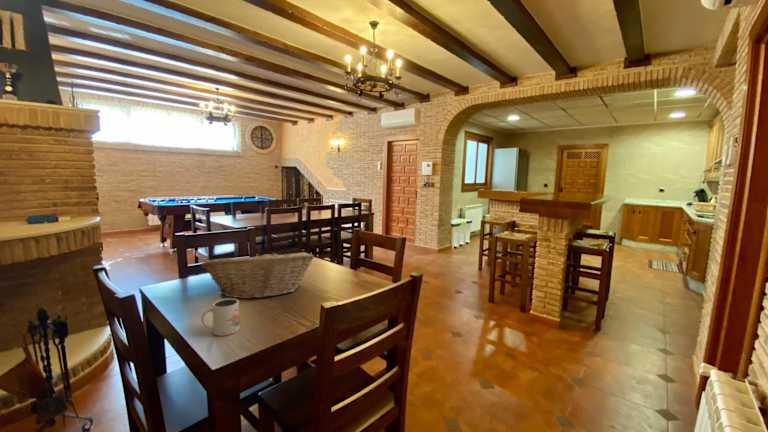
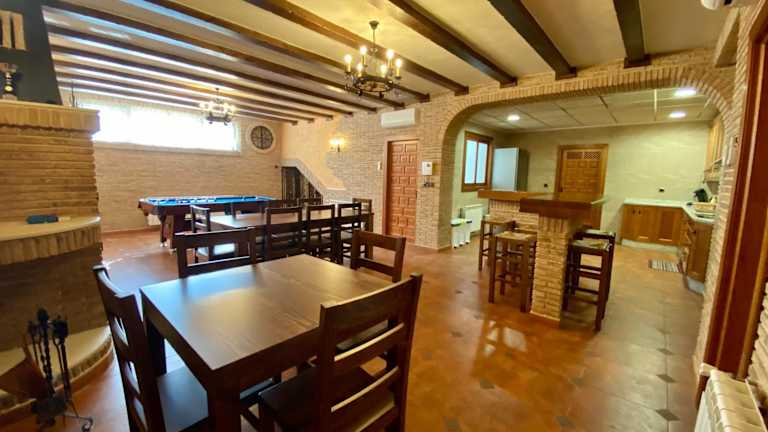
- mug [200,297,241,337]
- fruit basket [200,249,315,300]
